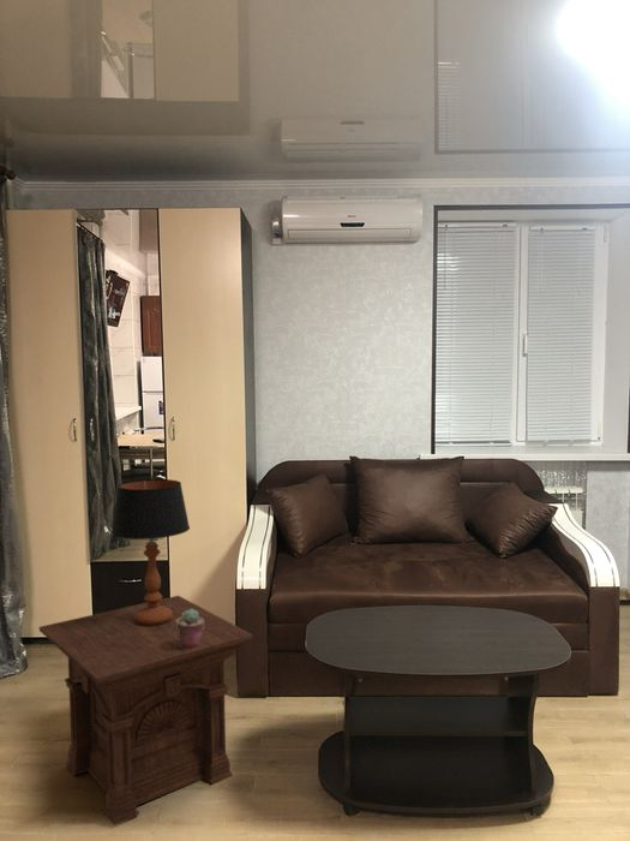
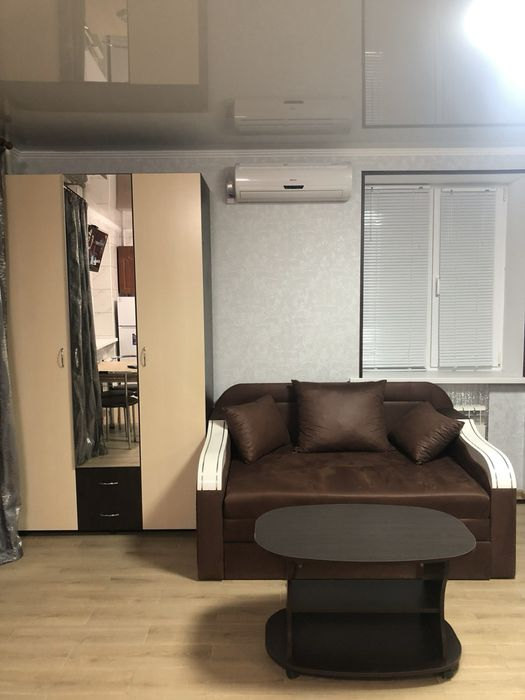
- potted succulent [176,609,204,649]
- table lamp [110,478,191,626]
- side table [38,595,254,825]
